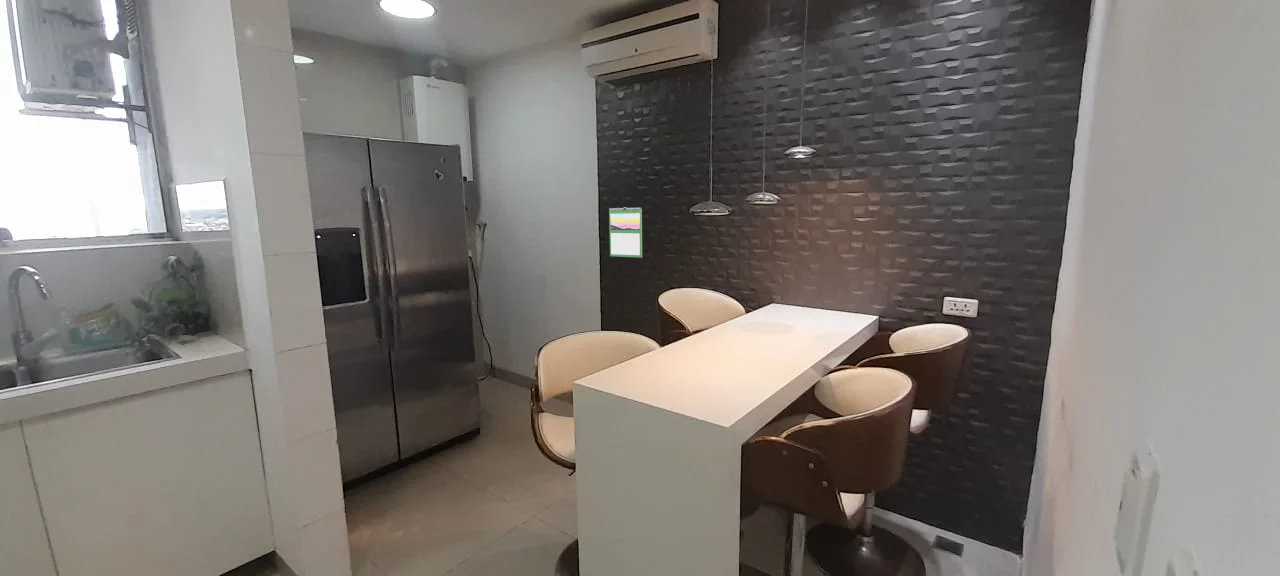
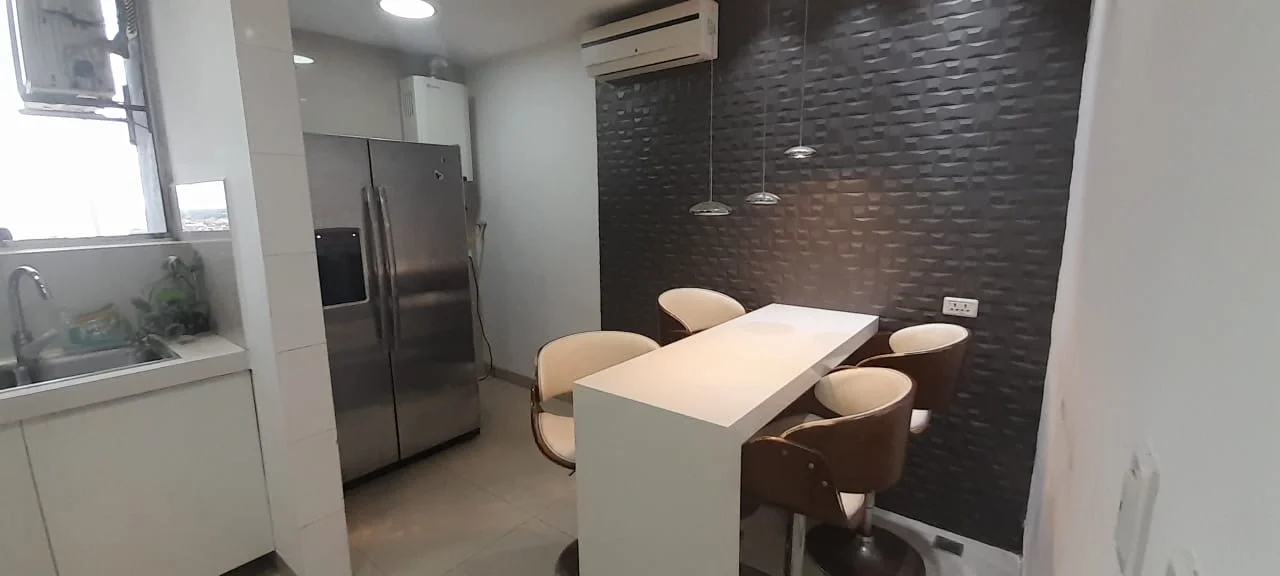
- calendar [608,206,643,259]
